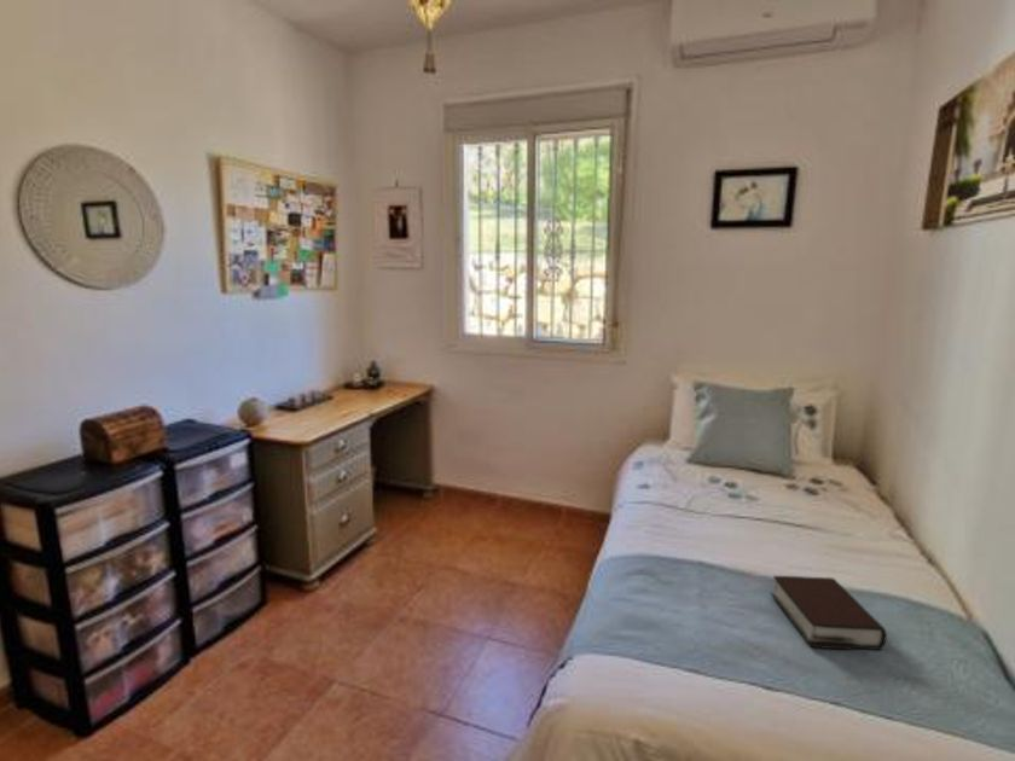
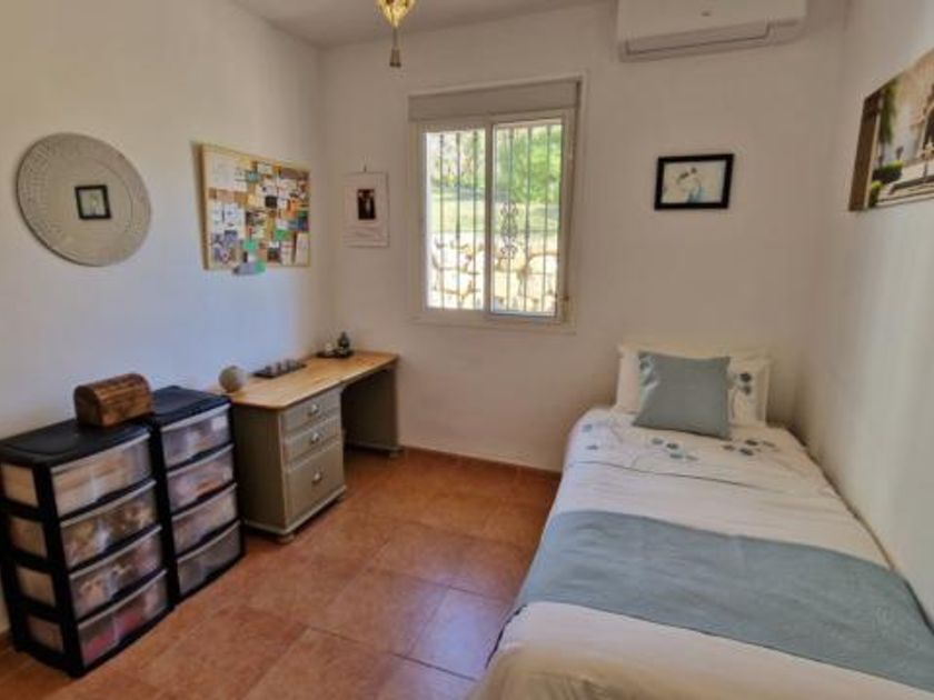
- bible [770,575,888,651]
